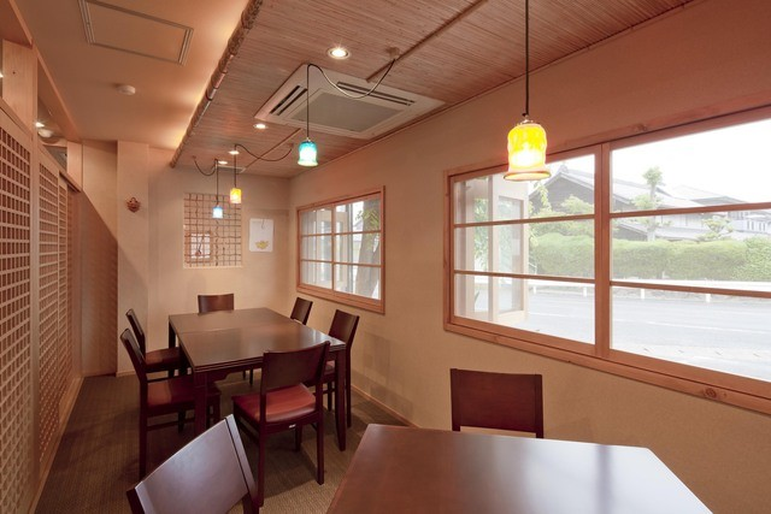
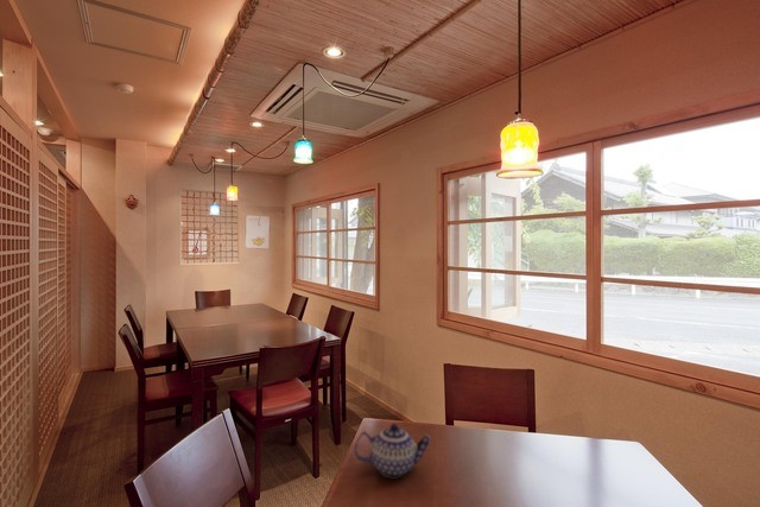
+ teapot [354,423,432,479]
